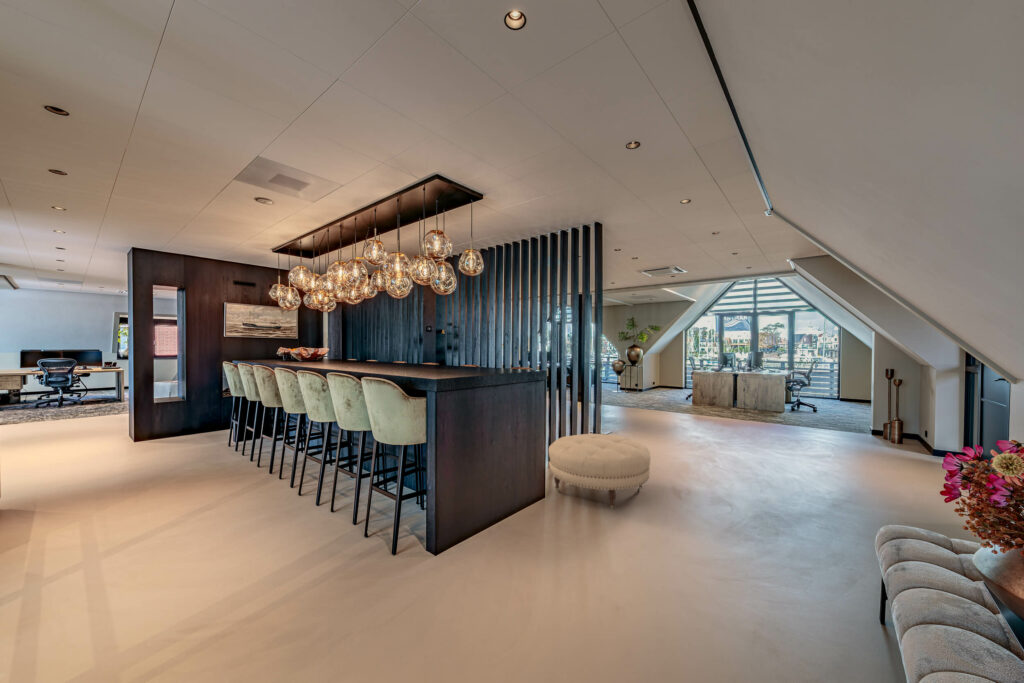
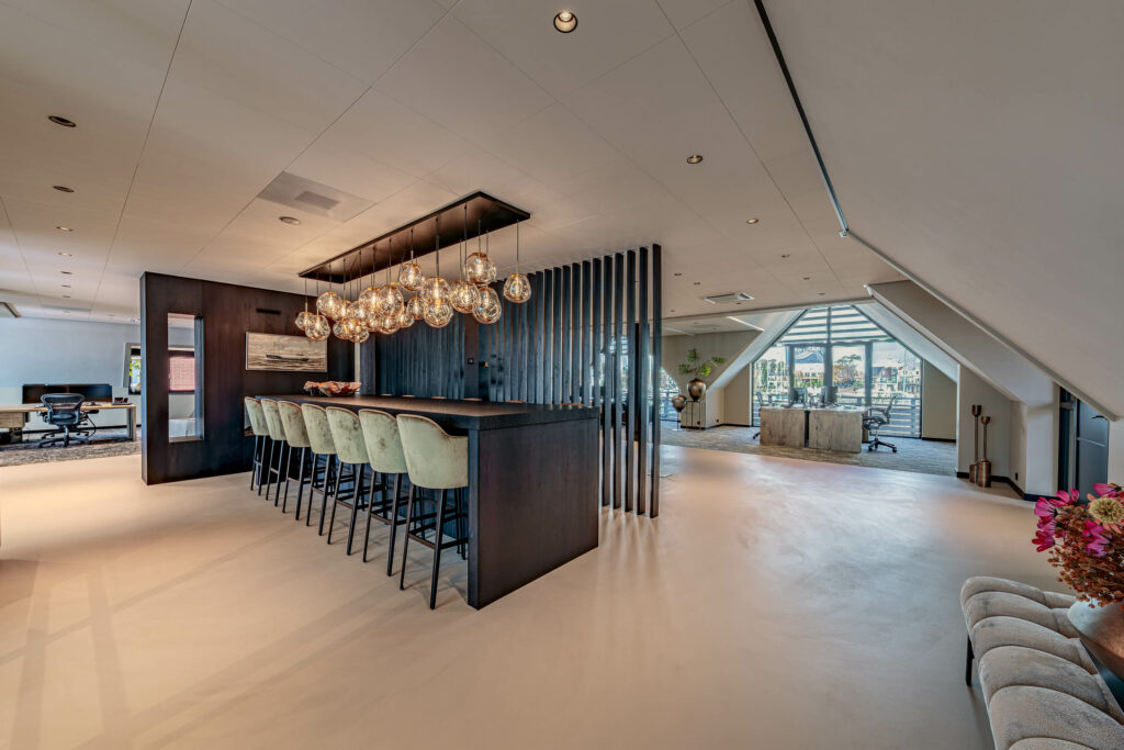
- ottoman [548,433,651,510]
